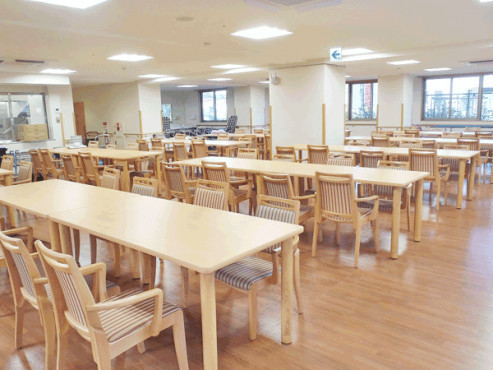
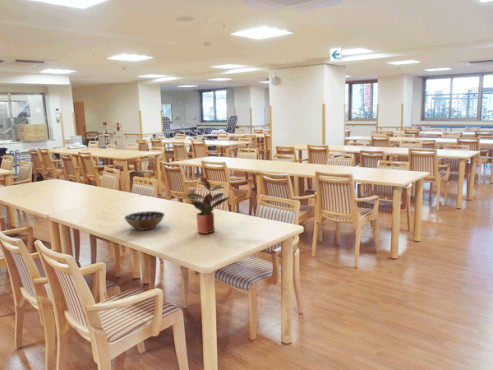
+ potted plant [184,176,232,235]
+ bowl [123,210,166,231]
